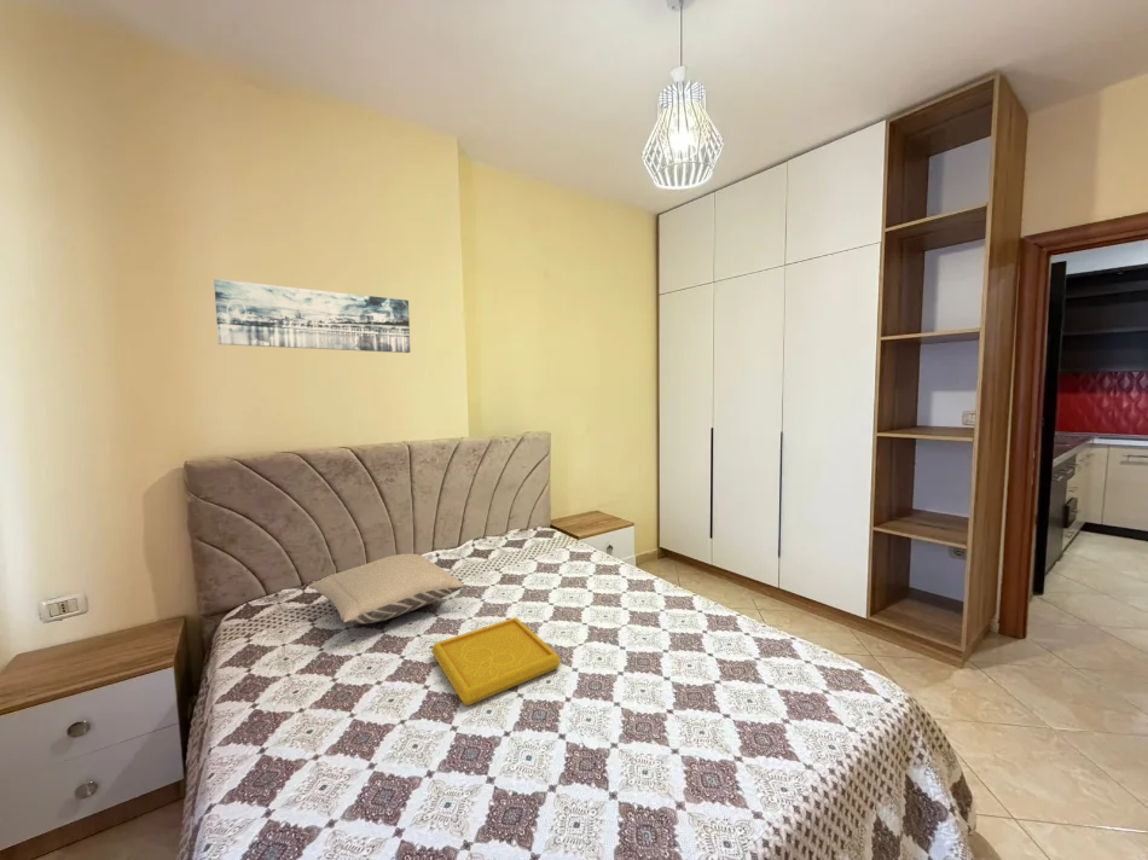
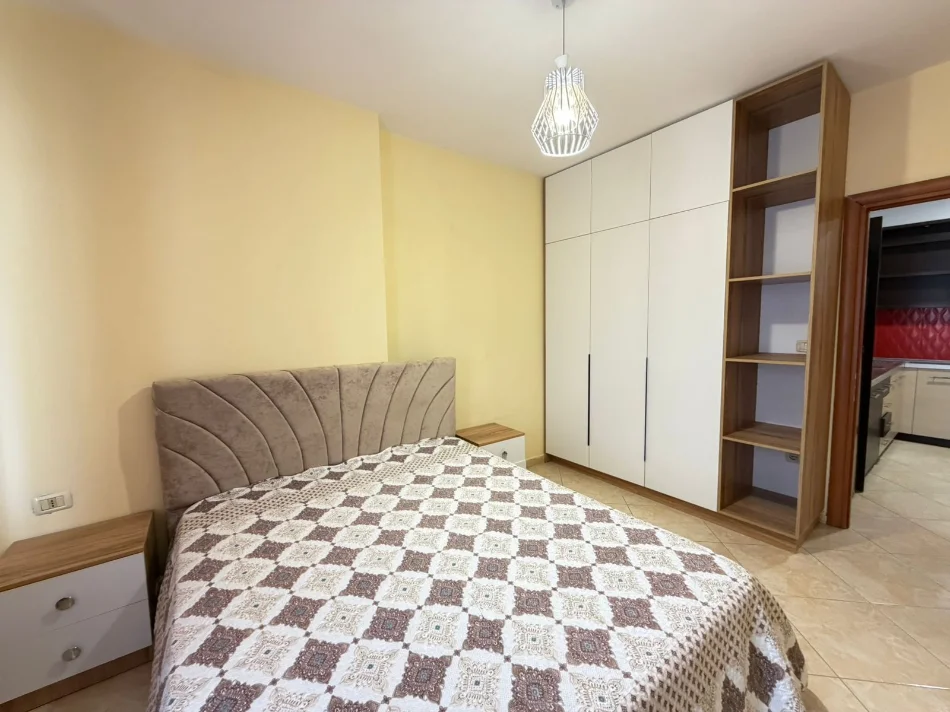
- pillow [308,552,464,624]
- serving tray [430,616,562,707]
- wall art [213,278,412,354]
